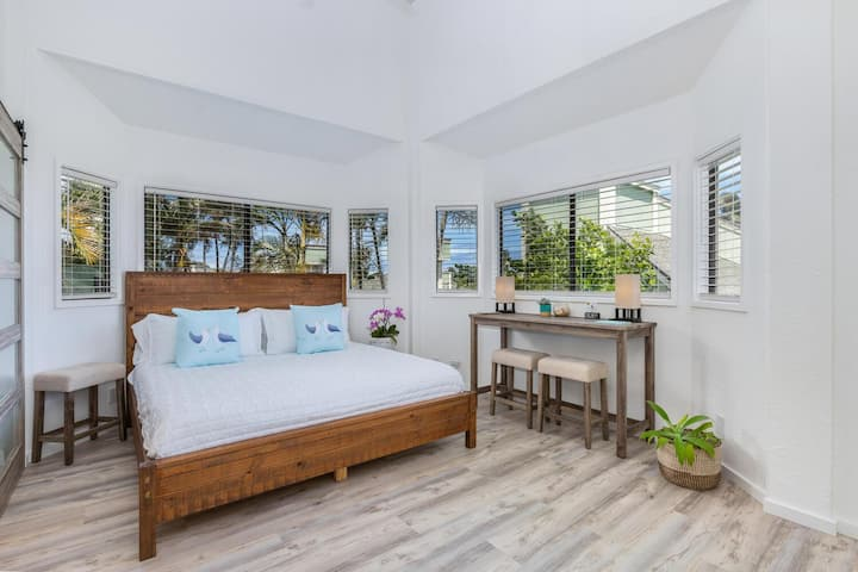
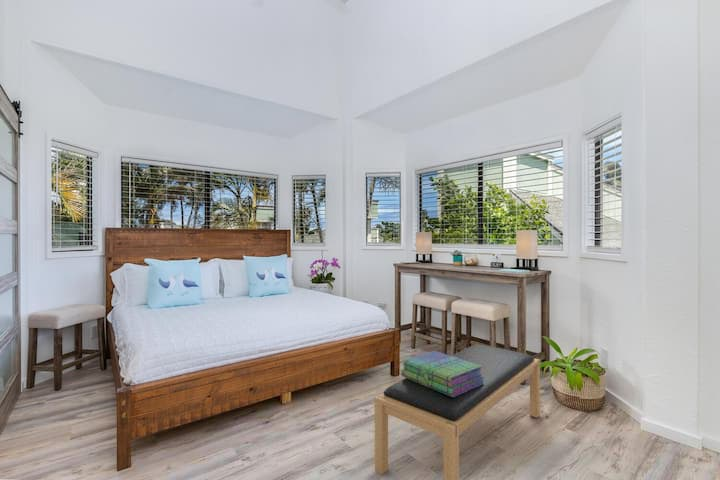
+ bench [374,343,541,480]
+ stack of books [400,350,485,397]
